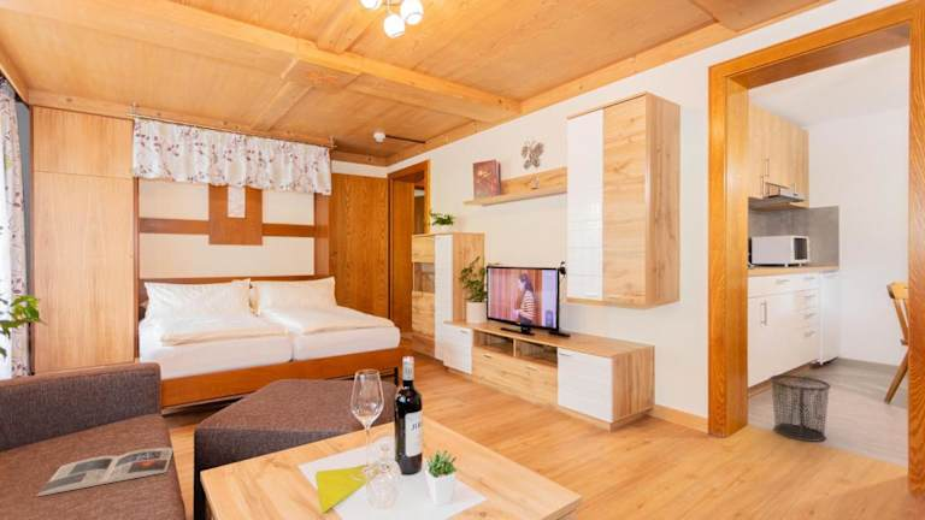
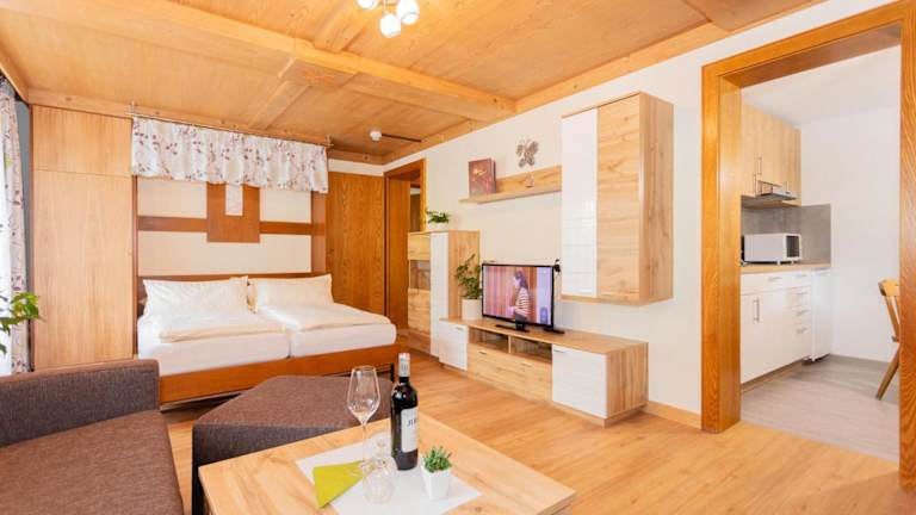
- waste bin [768,373,832,443]
- magazine [36,447,175,497]
